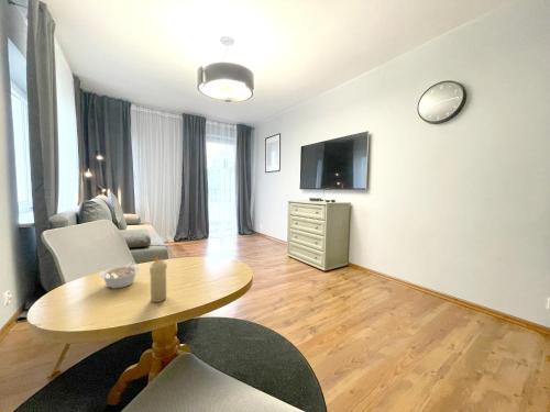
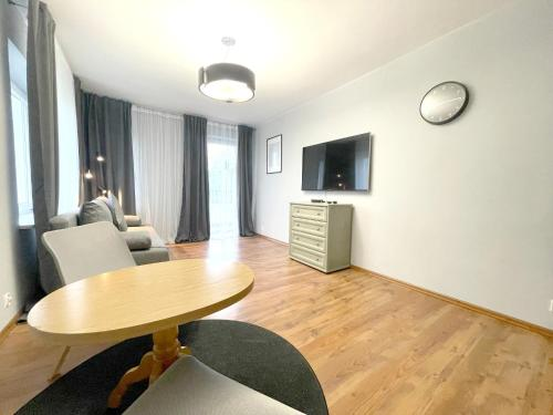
- legume [99,260,140,290]
- candle [148,254,168,303]
